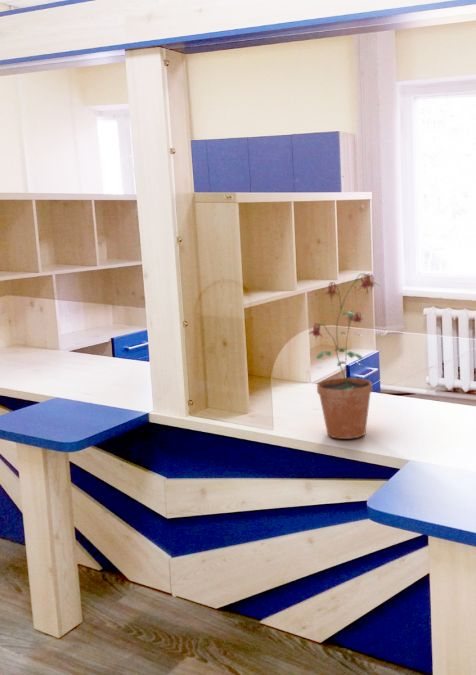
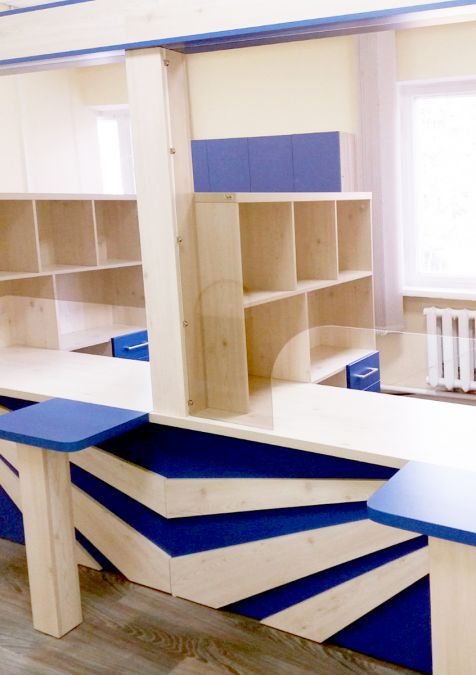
- potted plant [308,272,379,440]
